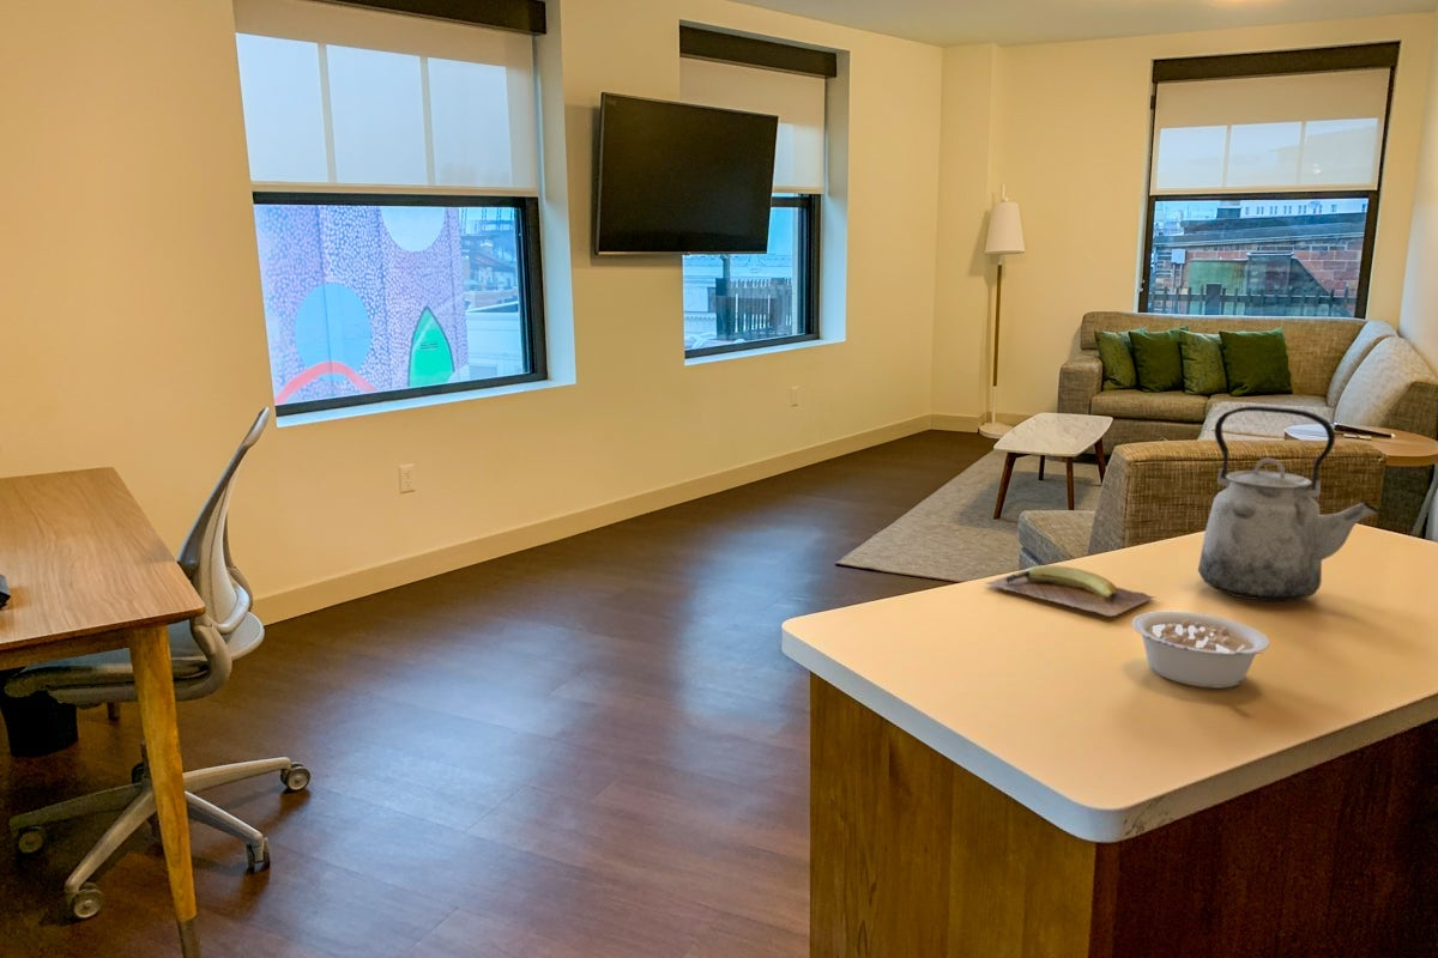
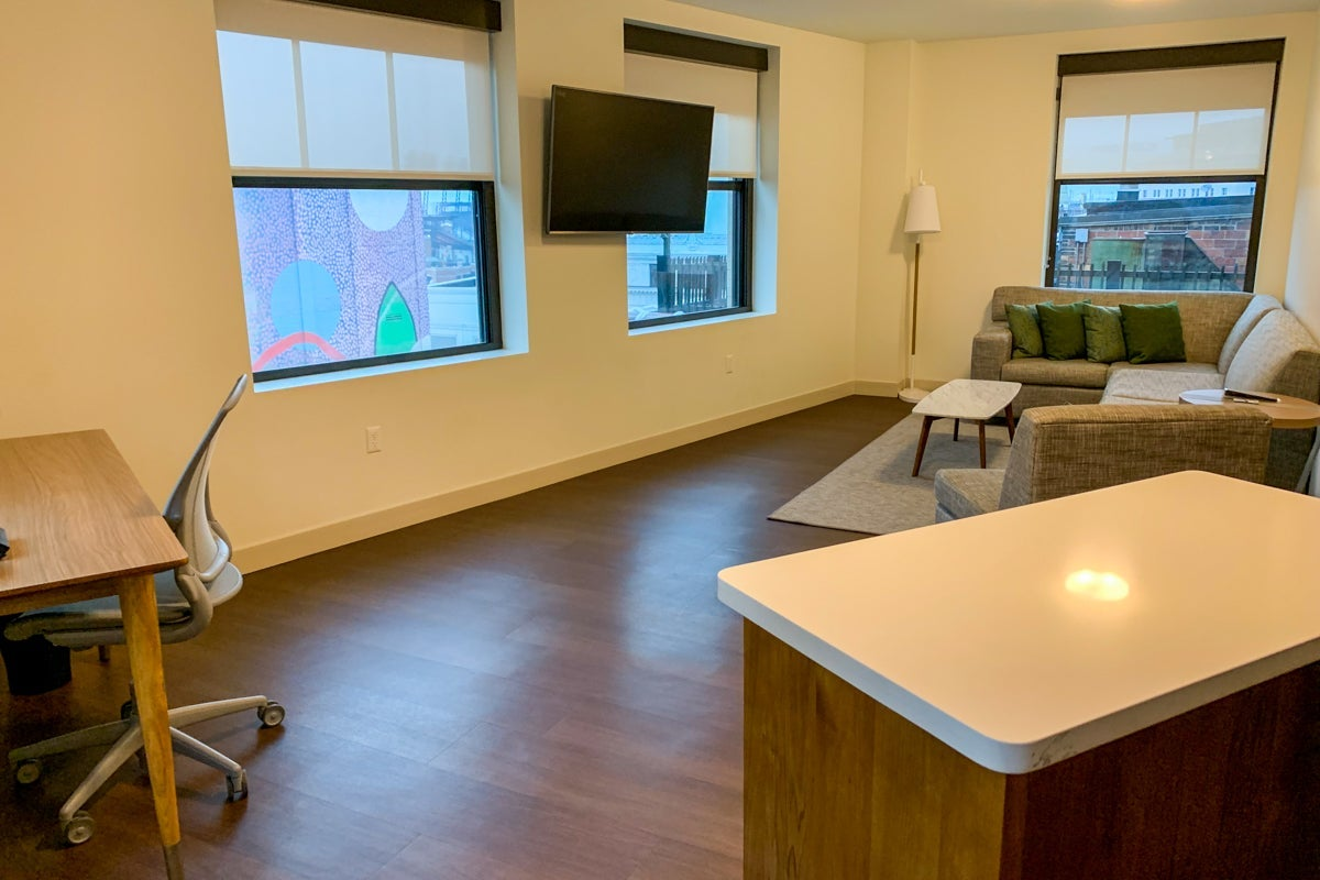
- kettle [1197,405,1380,602]
- legume [1131,610,1270,689]
- banana [985,564,1158,617]
